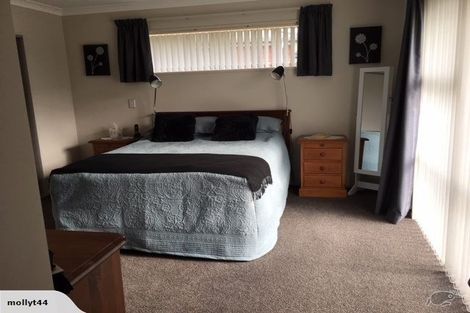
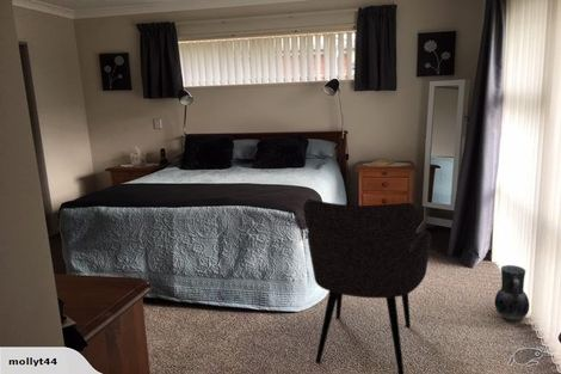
+ ceramic jug [494,264,530,323]
+ armchair [302,198,432,374]
